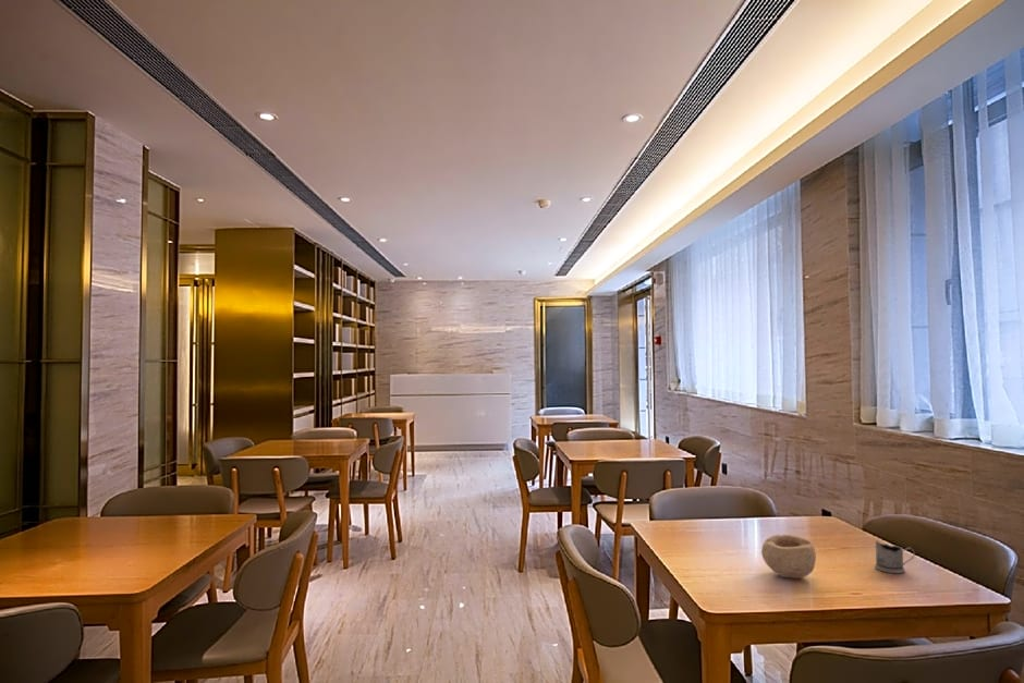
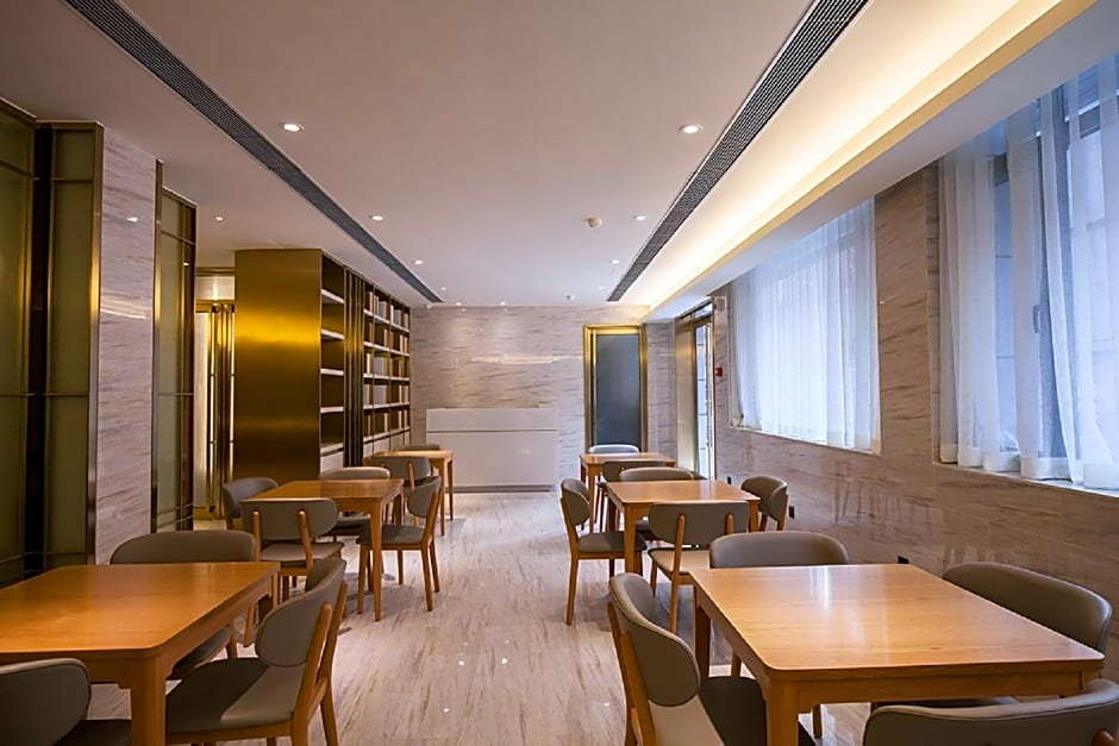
- tea glass holder [874,539,916,574]
- bowl [760,534,817,580]
